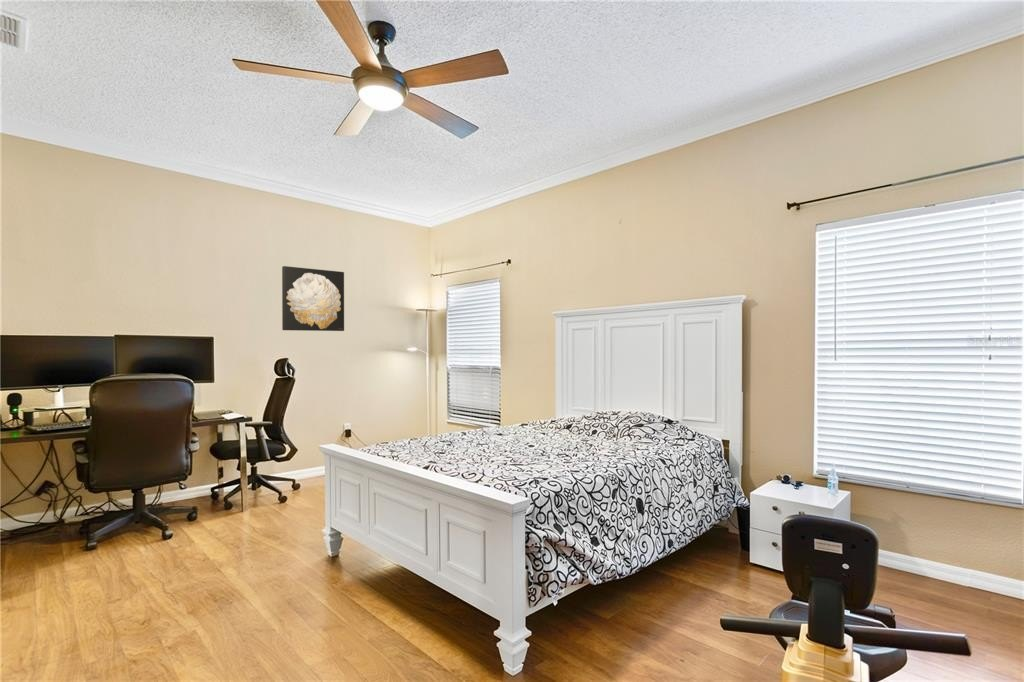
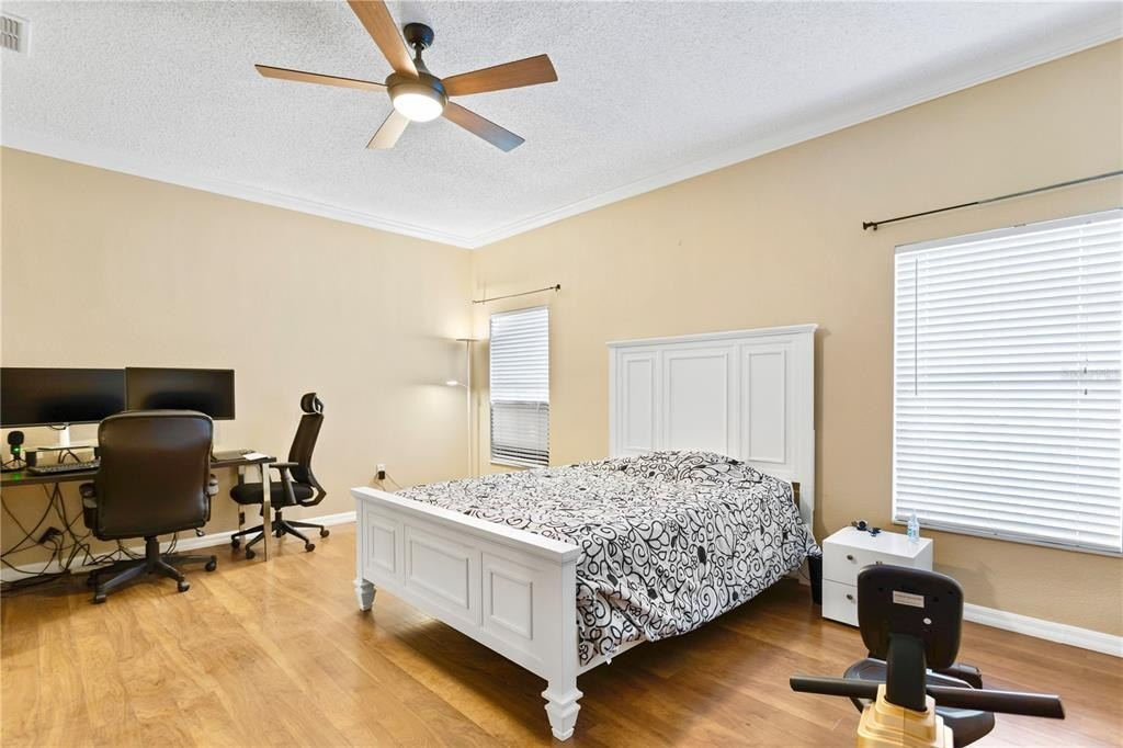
- wall art [281,265,345,332]
